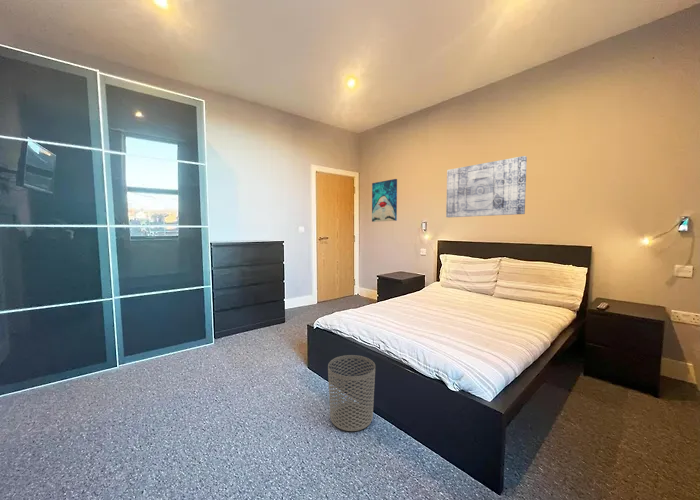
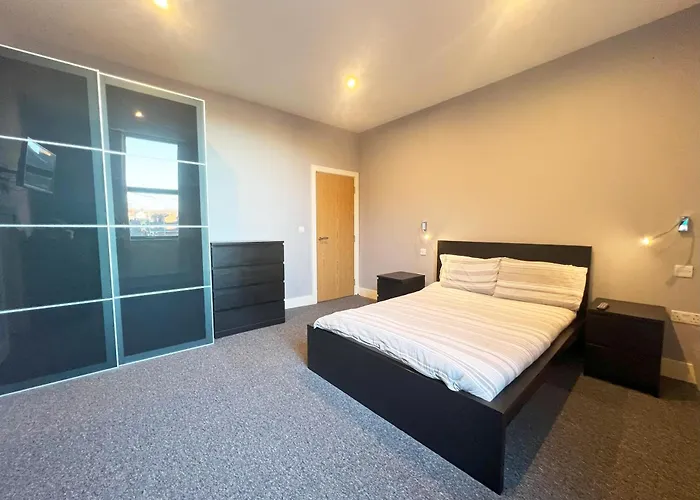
- wall art [371,178,398,223]
- wall art [445,155,528,218]
- waste bin [327,354,376,432]
